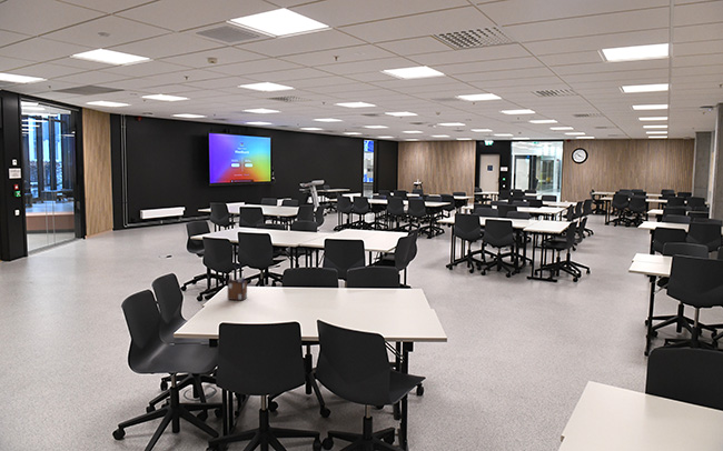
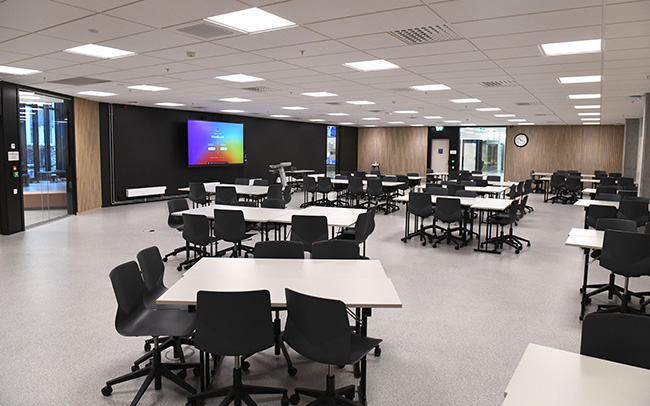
- desk organizer [227,273,248,301]
